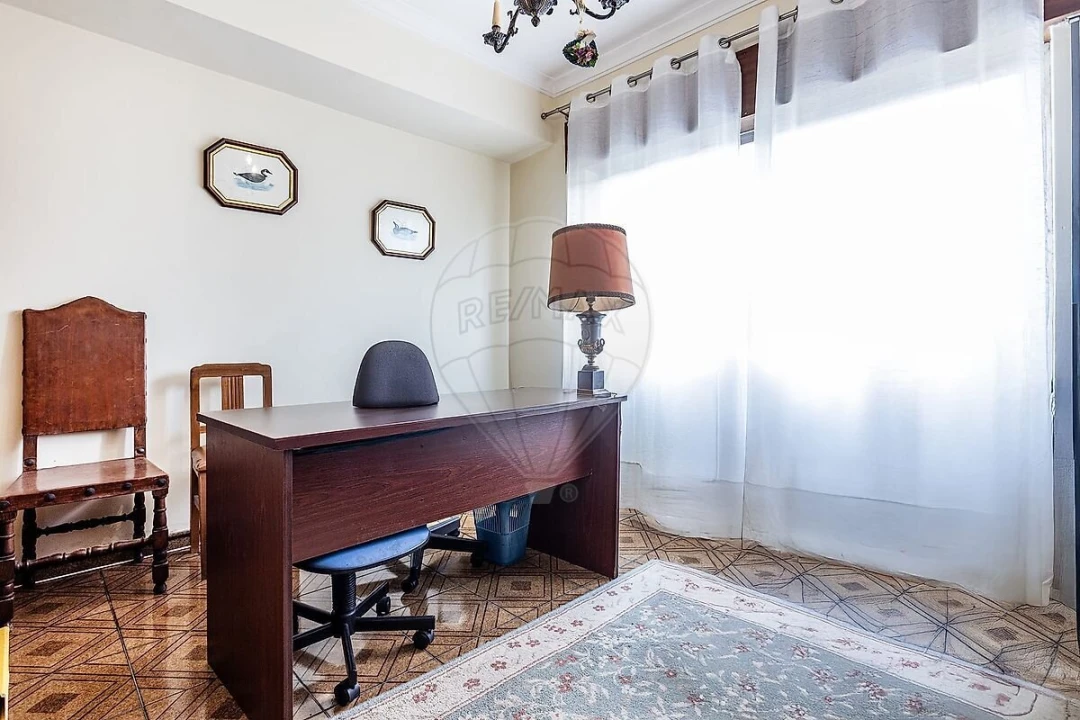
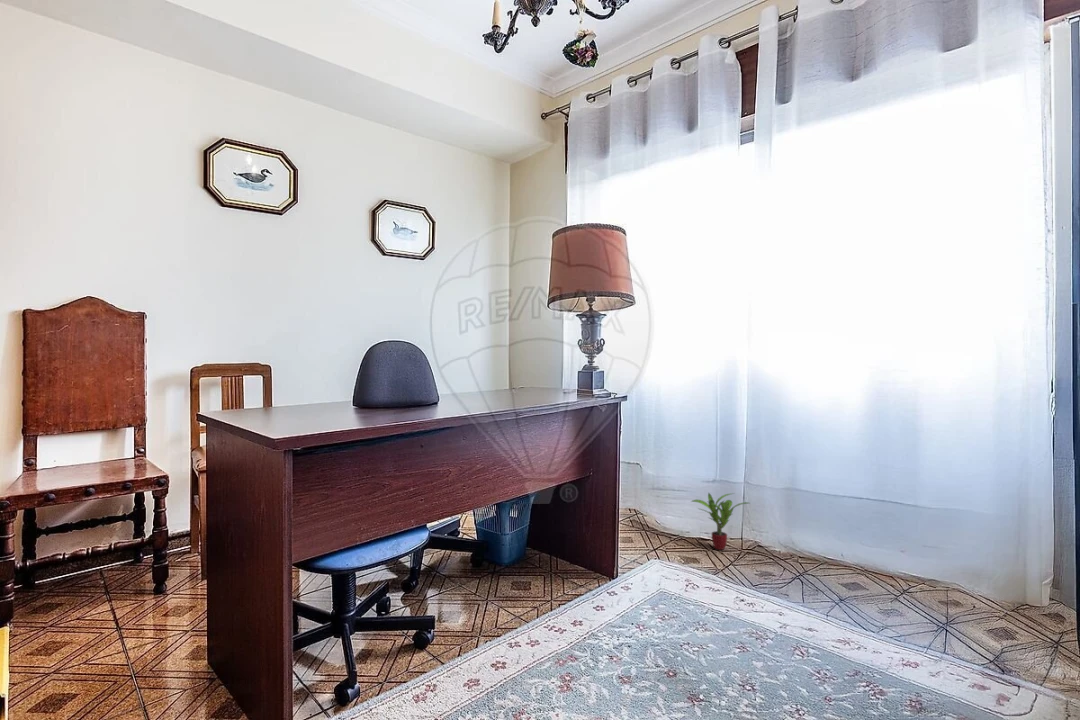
+ potted plant [690,492,750,551]
